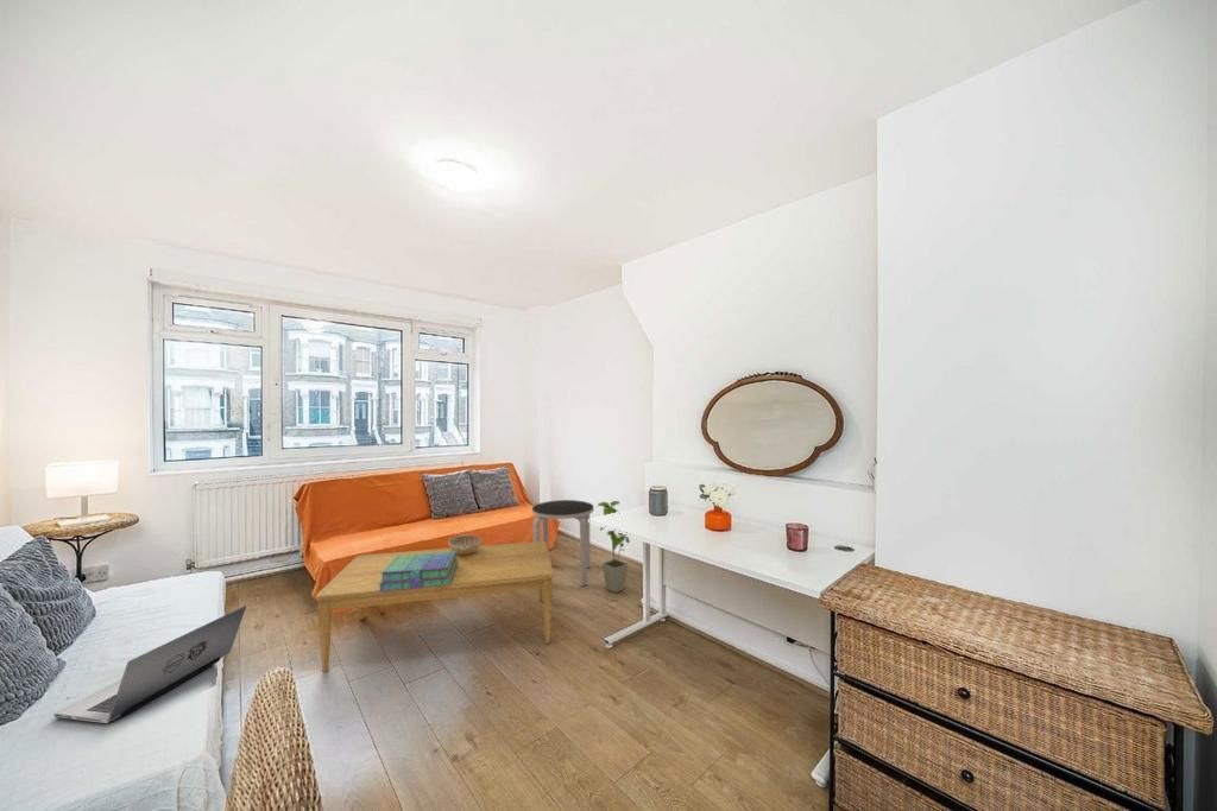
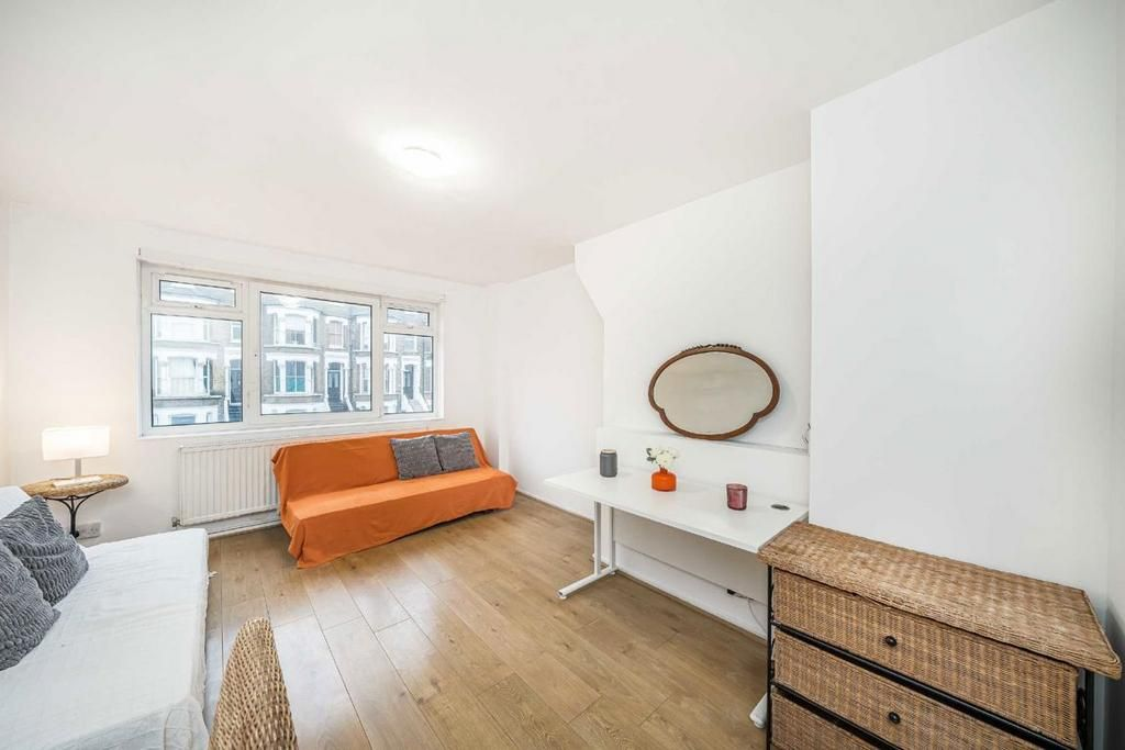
- decorative bowl [447,533,483,555]
- stack of books [378,551,458,591]
- house plant [595,500,631,594]
- side table [531,499,595,588]
- laptop [53,604,247,724]
- coffee table [315,540,555,673]
